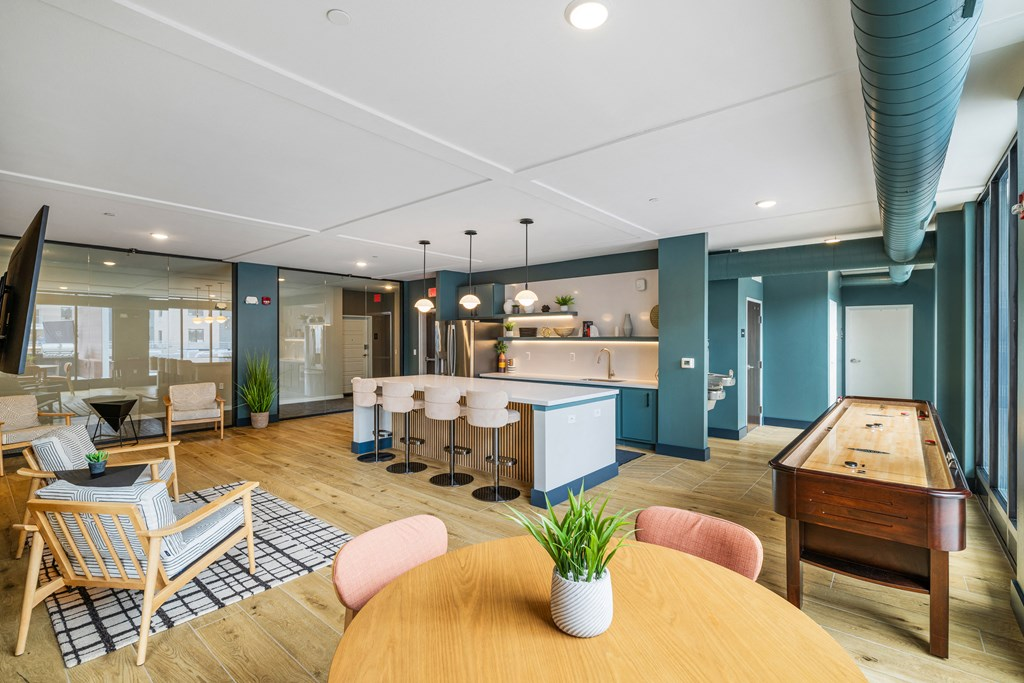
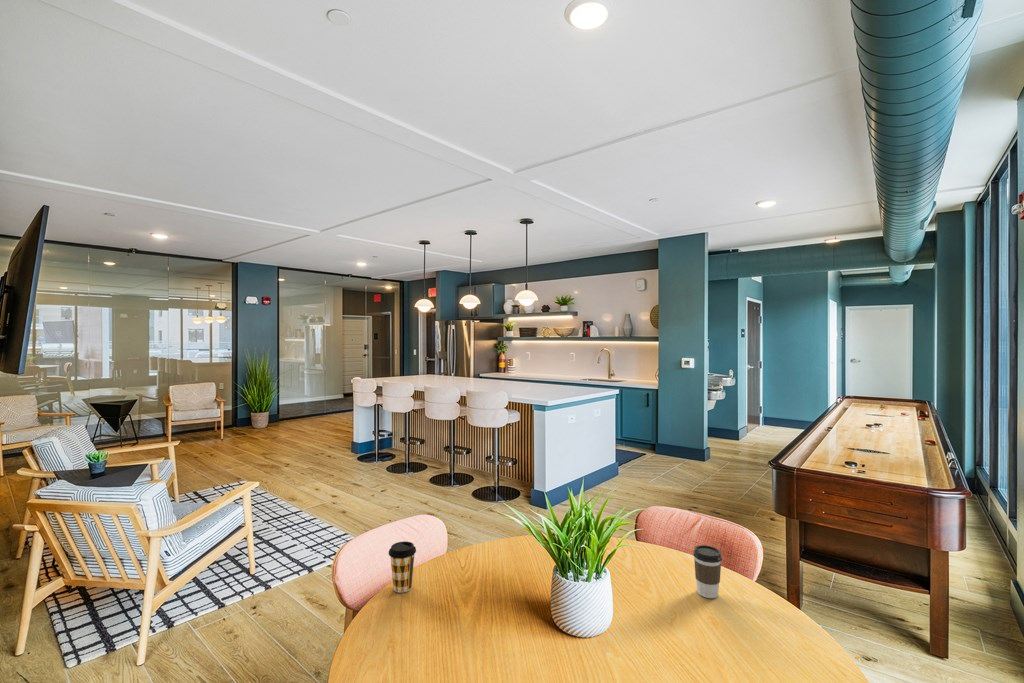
+ coffee cup [693,544,723,599]
+ coffee cup [388,540,417,594]
